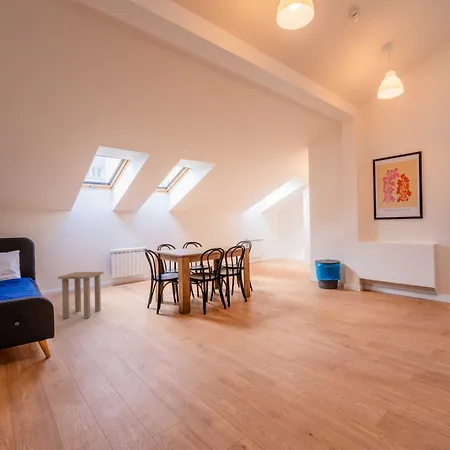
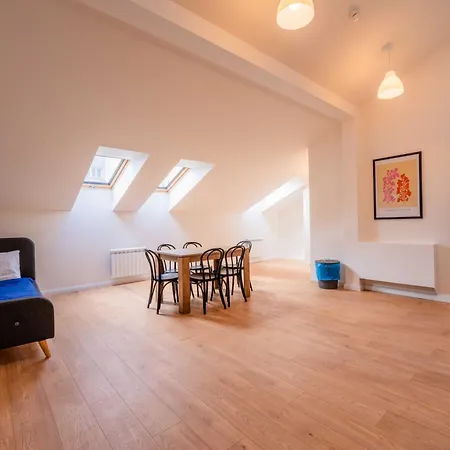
- side table [57,271,105,319]
